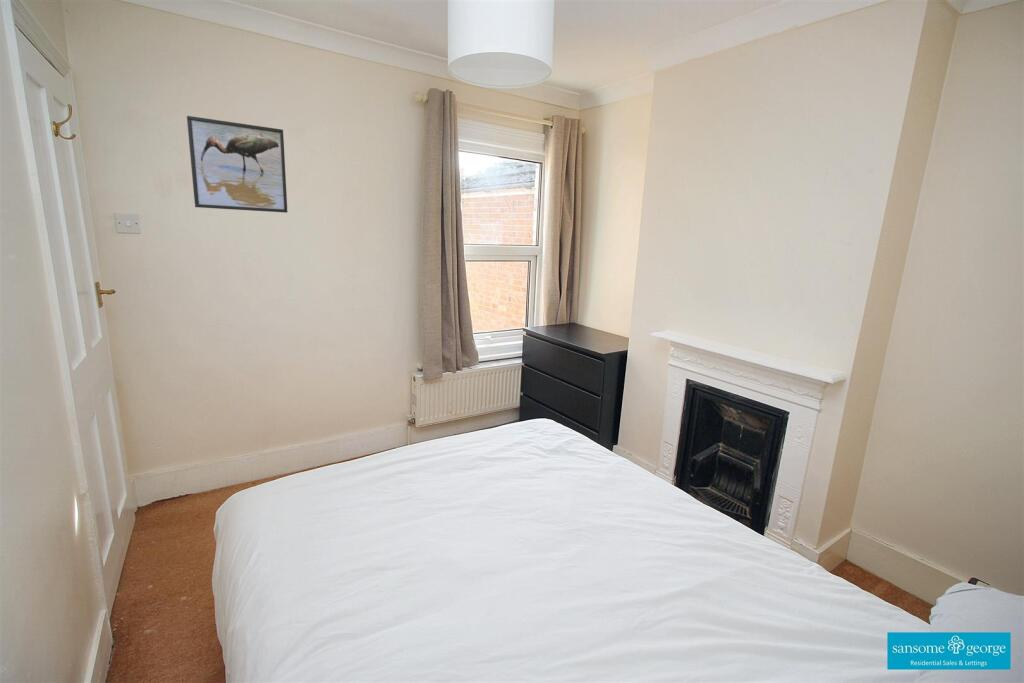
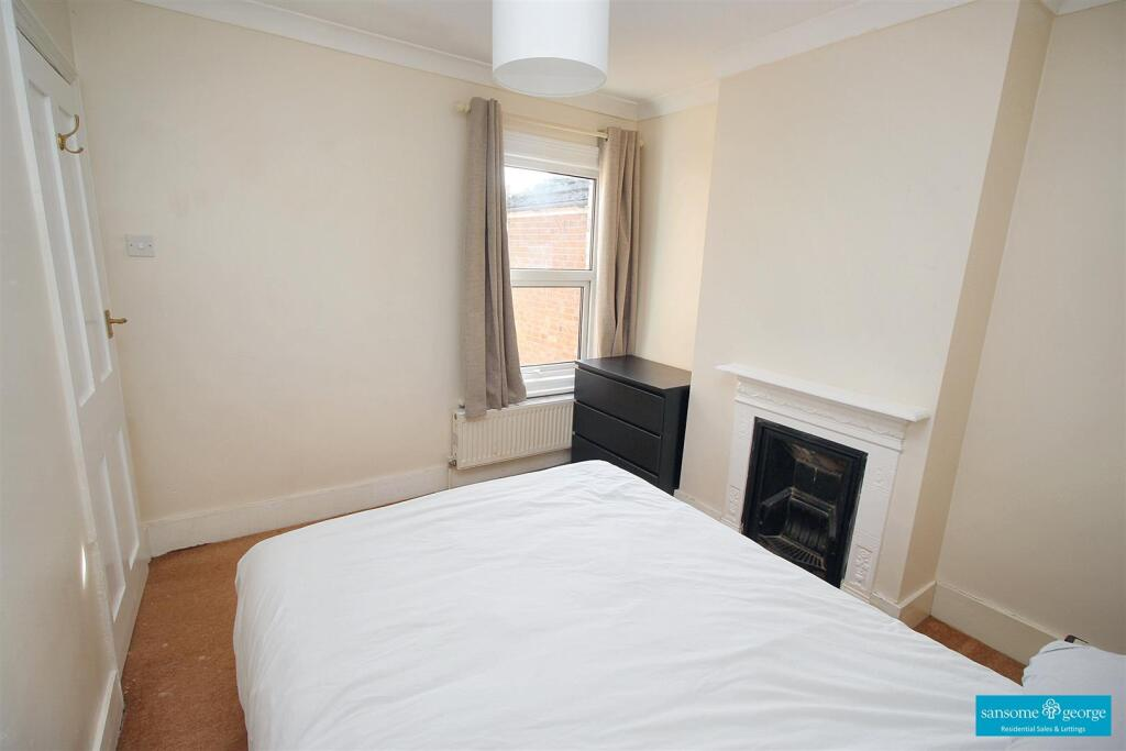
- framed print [186,115,288,214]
